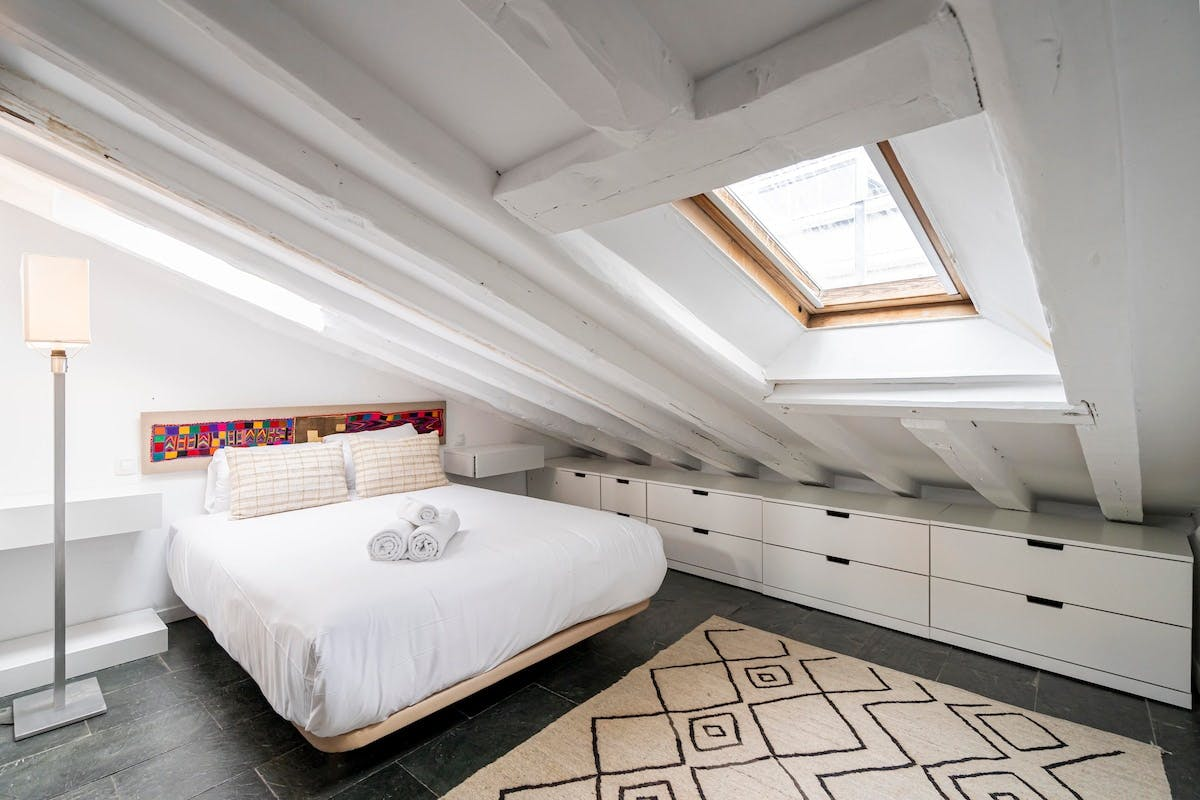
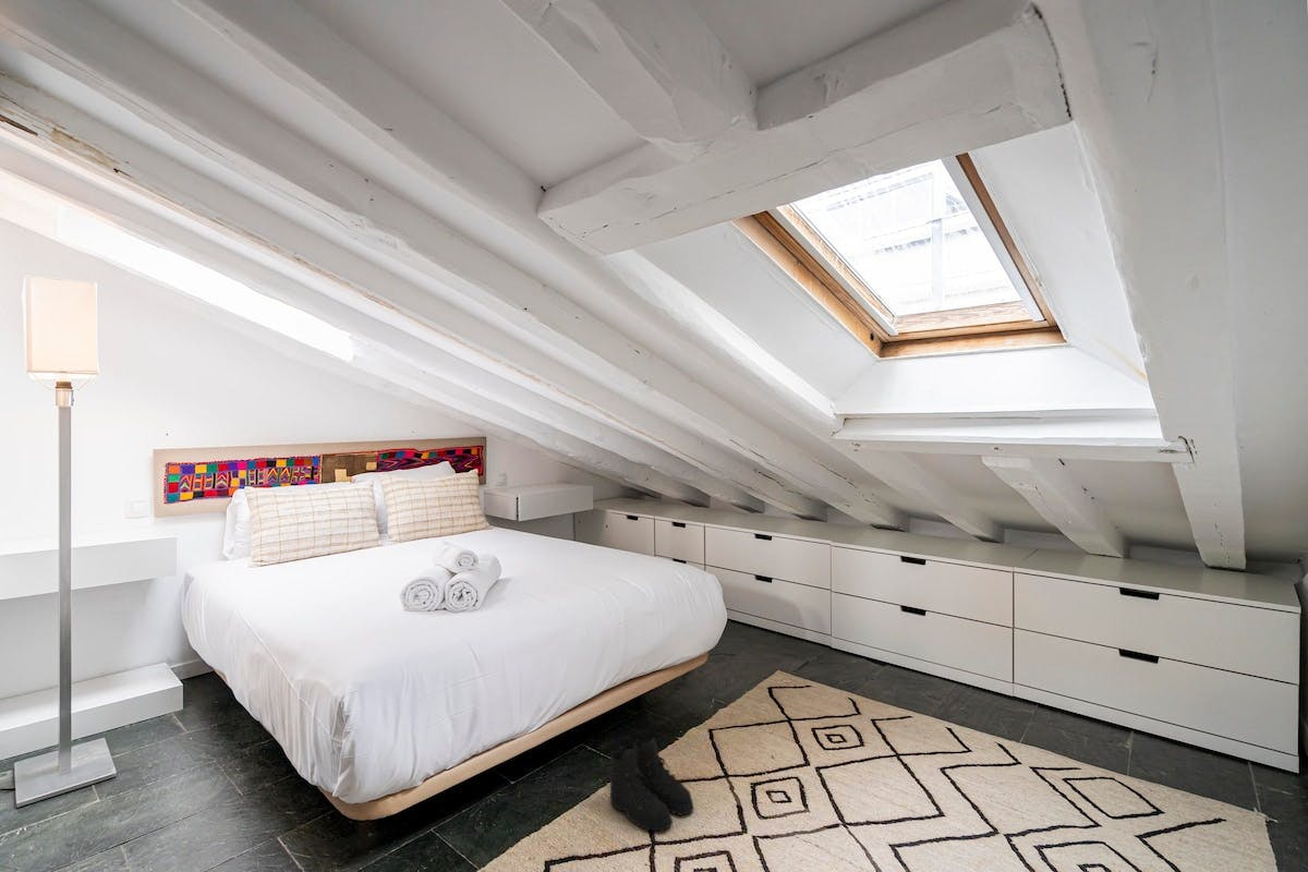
+ boots [607,737,694,832]
